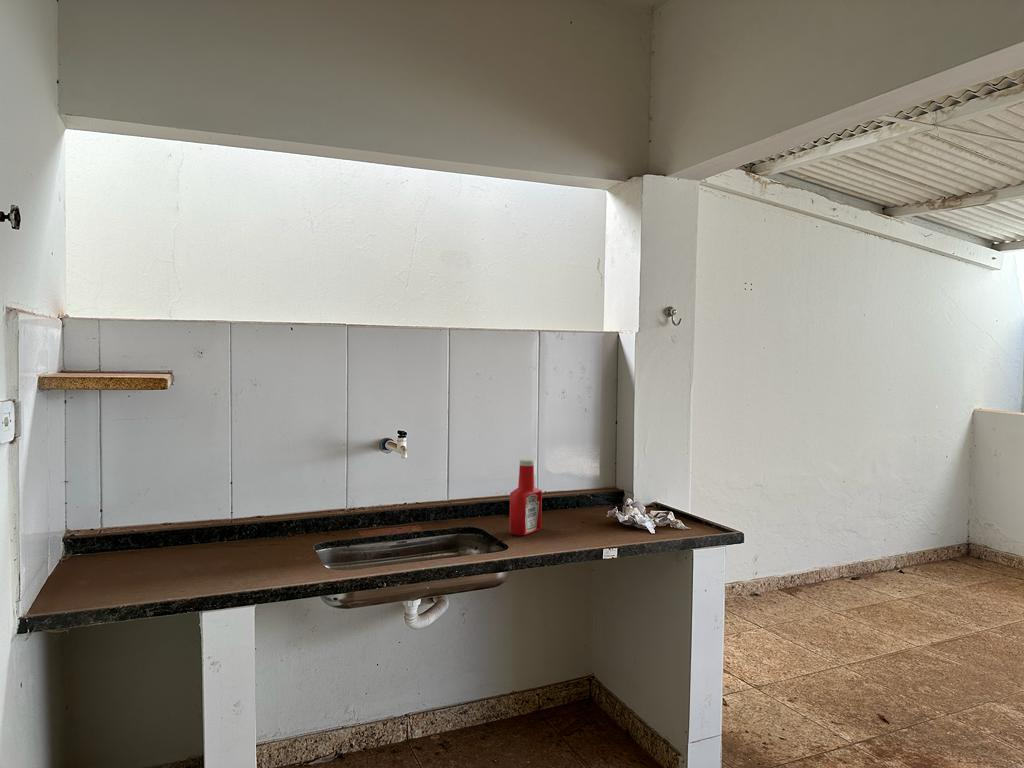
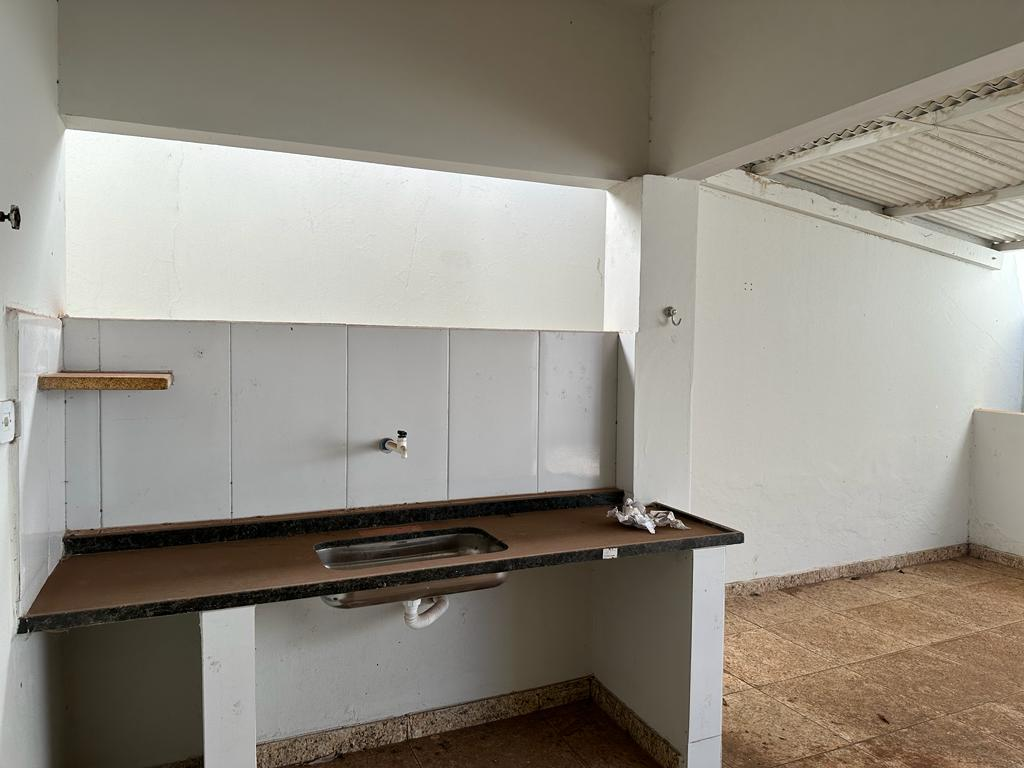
- soap bottle [508,458,543,537]
